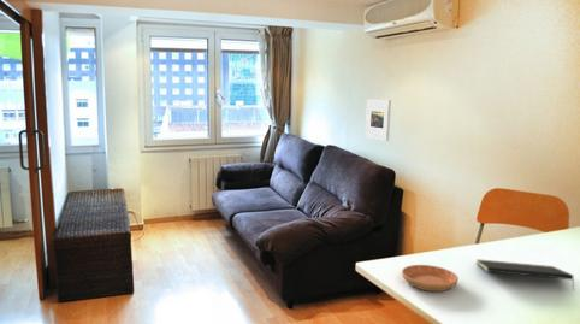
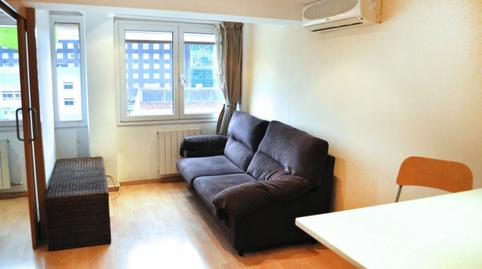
- saucer [401,264,460,293]
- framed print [365,99,392,142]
- notepad [475,258,575,291]
